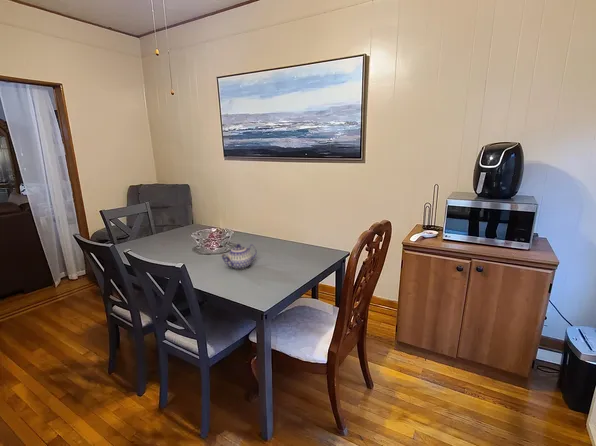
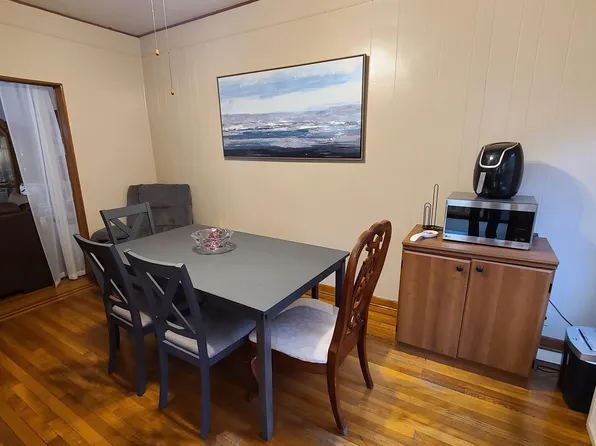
- teapot [220,243,258,271]
